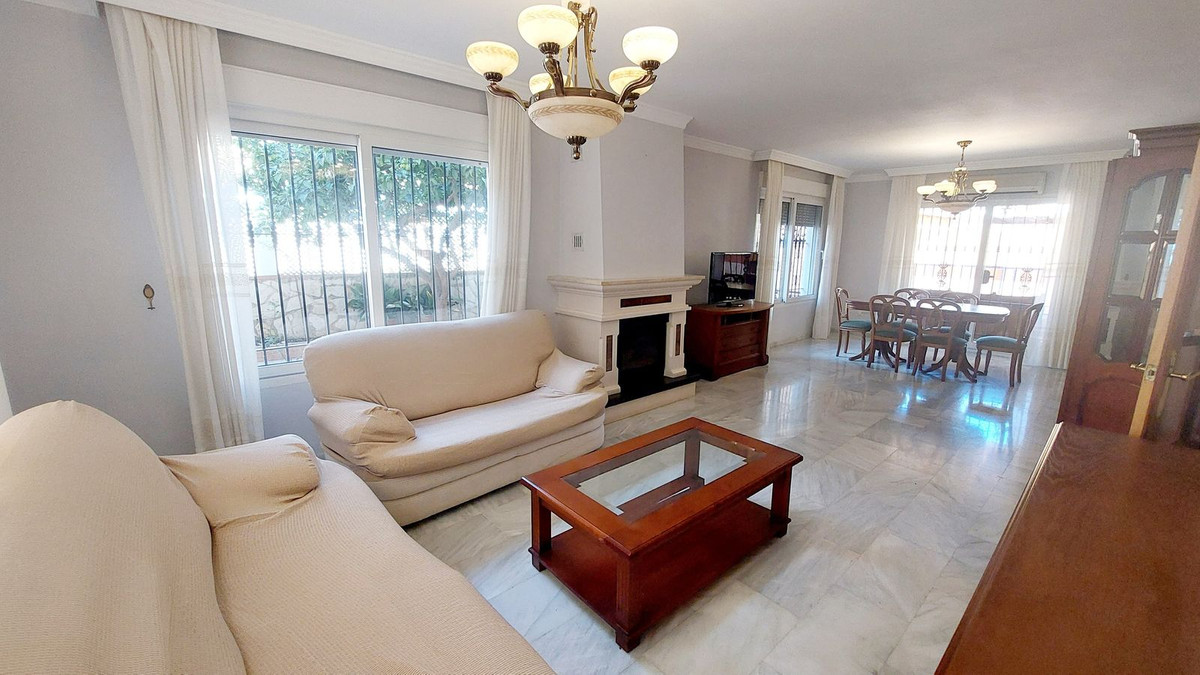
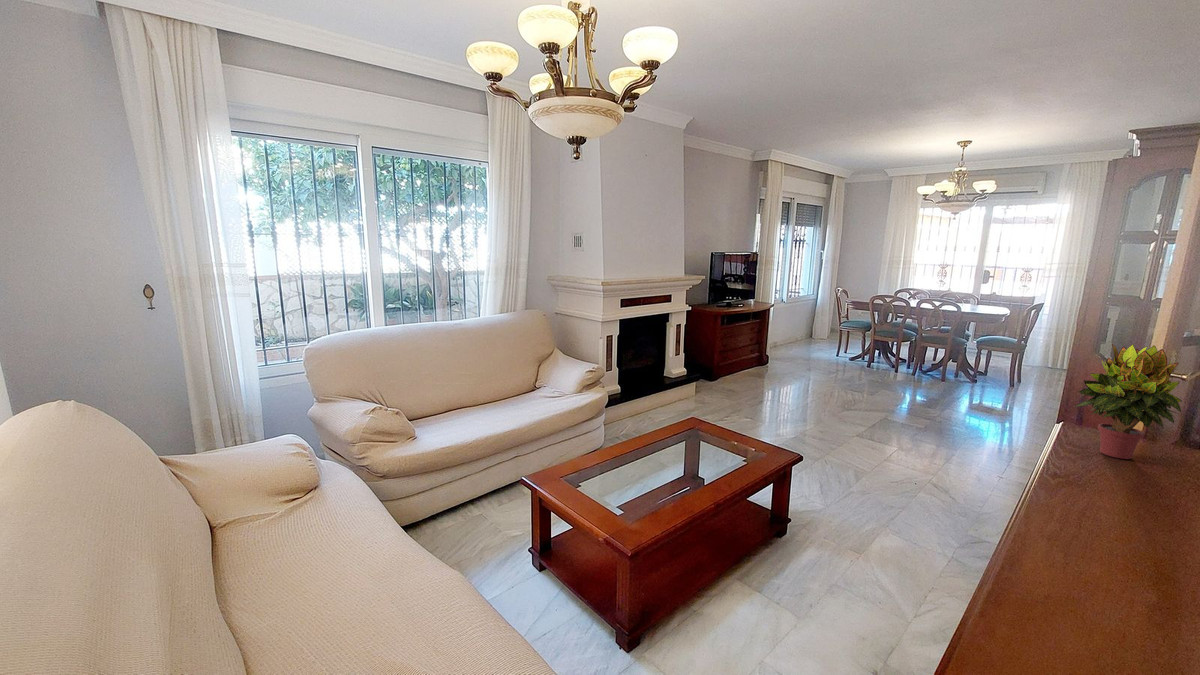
+ potted plant [1073,343,1183,460]
